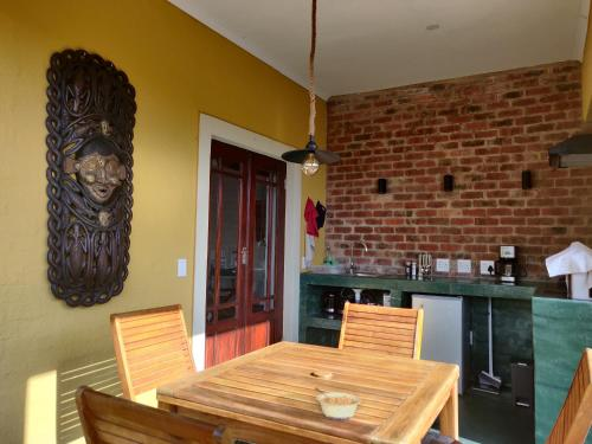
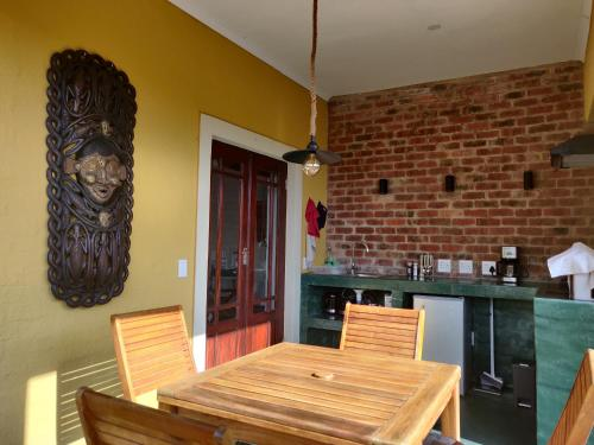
- legume [314,386,362,420]
